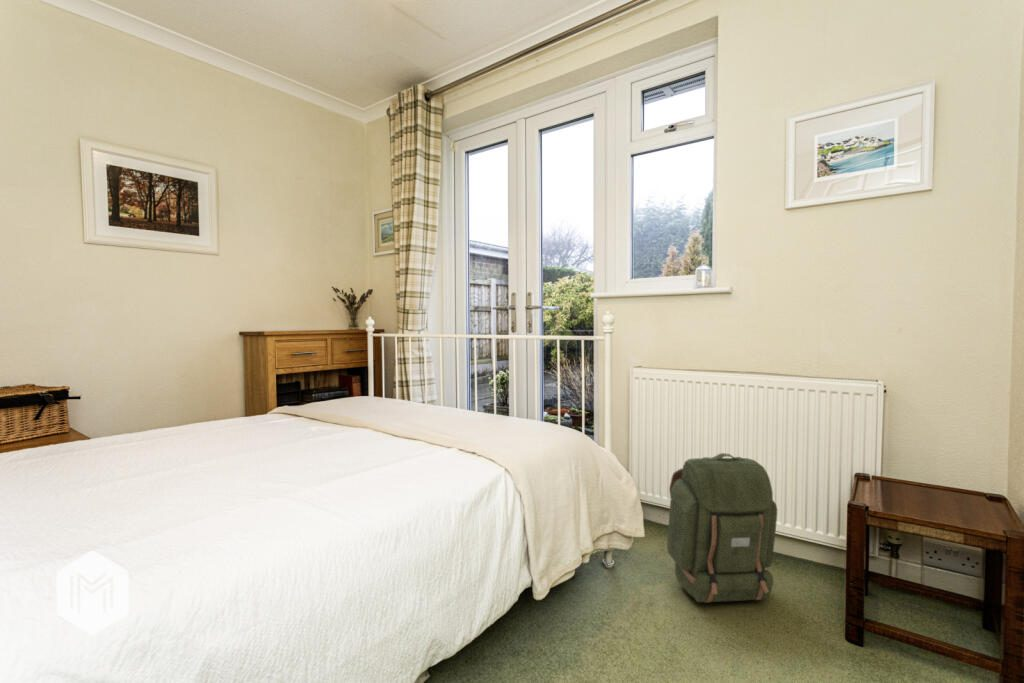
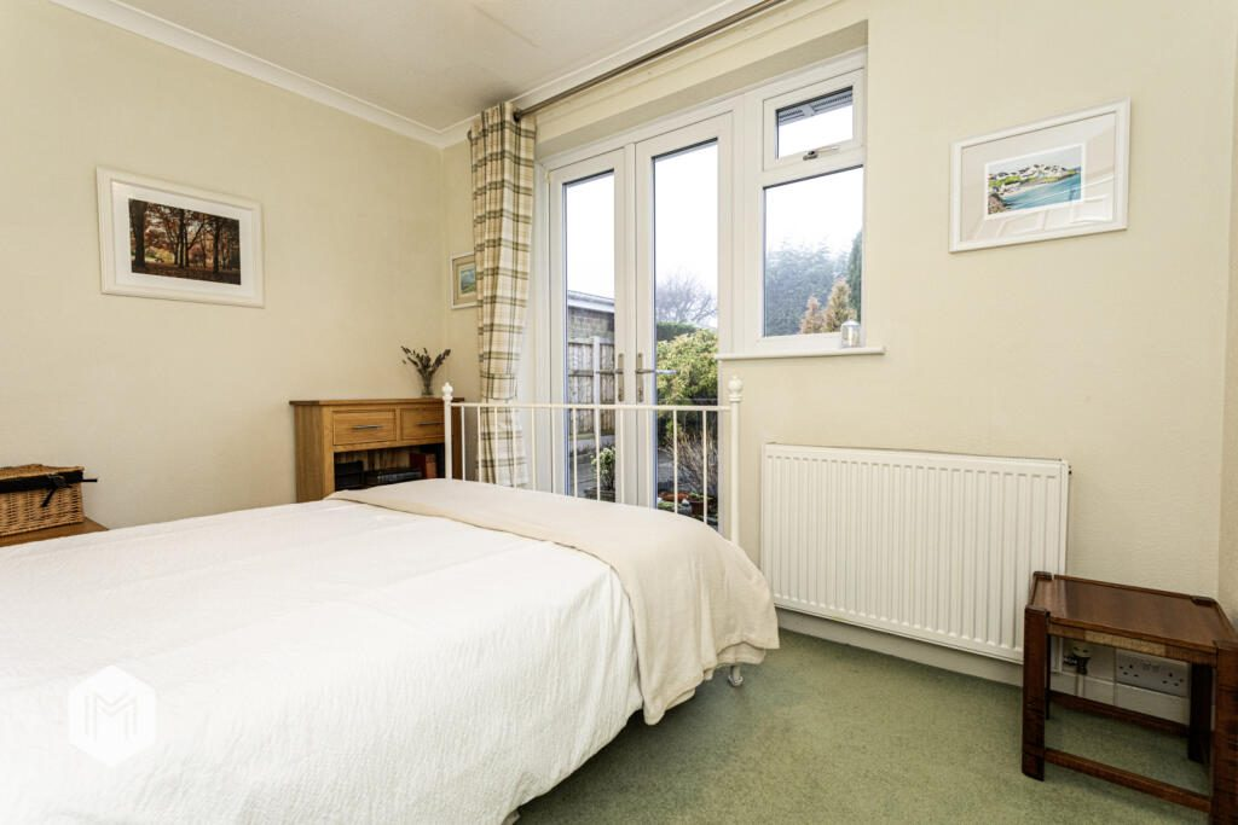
- backpack [666,452,778,604]
